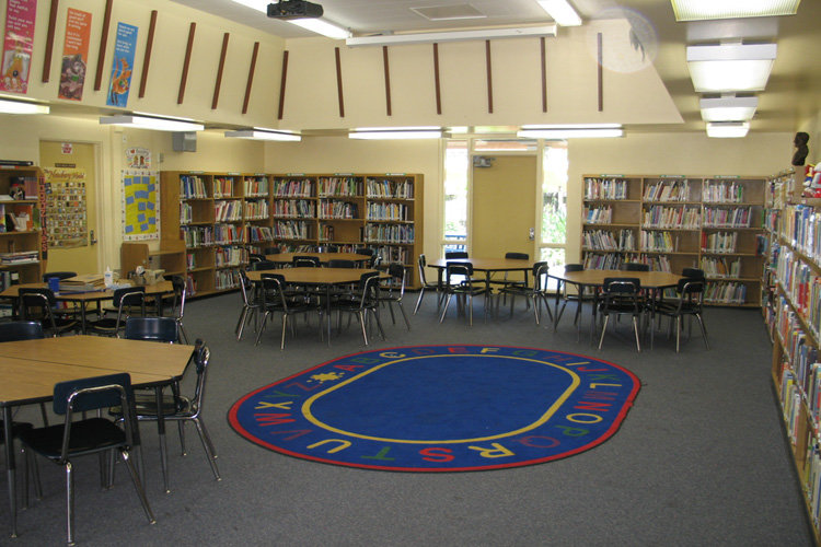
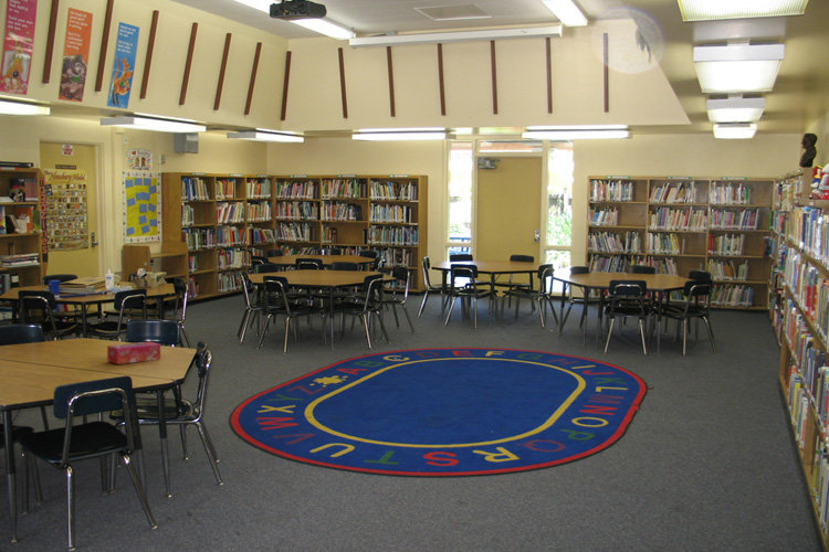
+ tissue box [106,341,161,365]
